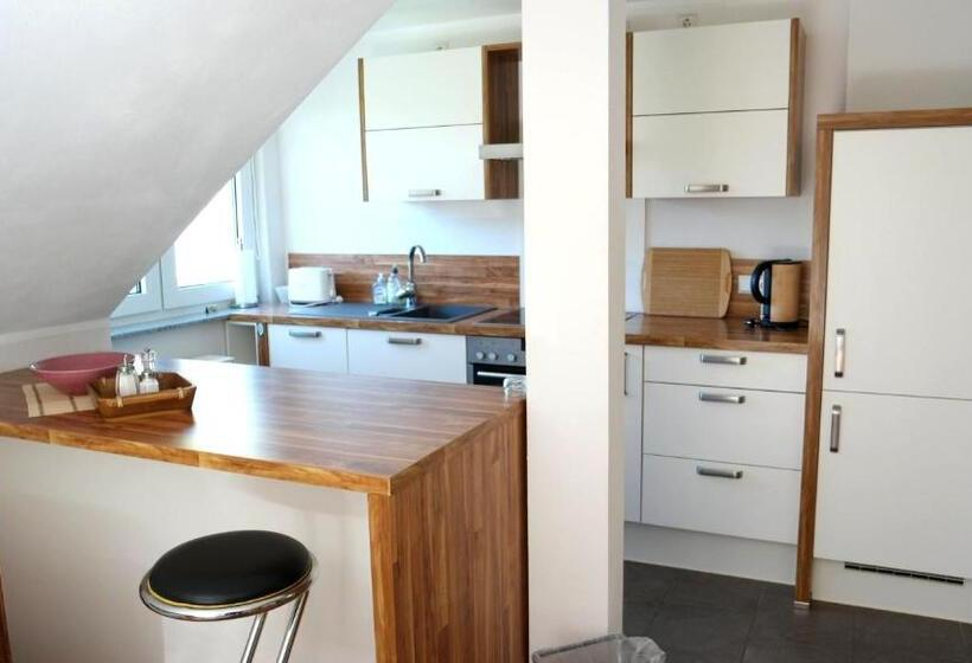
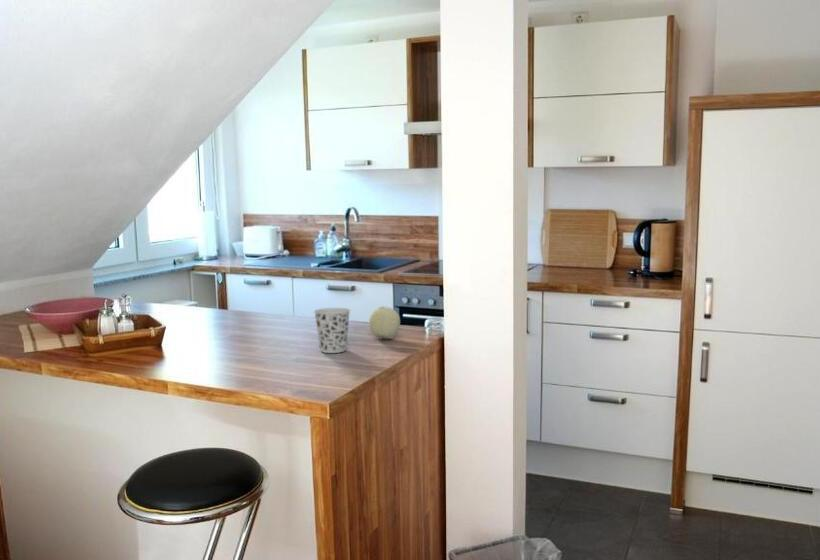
+ fruit [368,306,401,340]
+ cup [313,307,351,354]
